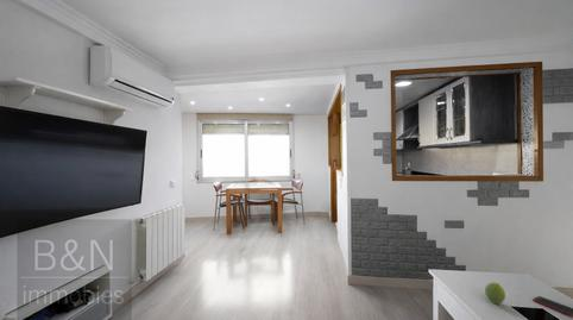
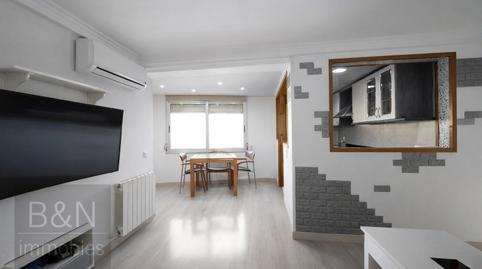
- cell phone [531,295,573,318]
- fruit [484,282,506,305]
